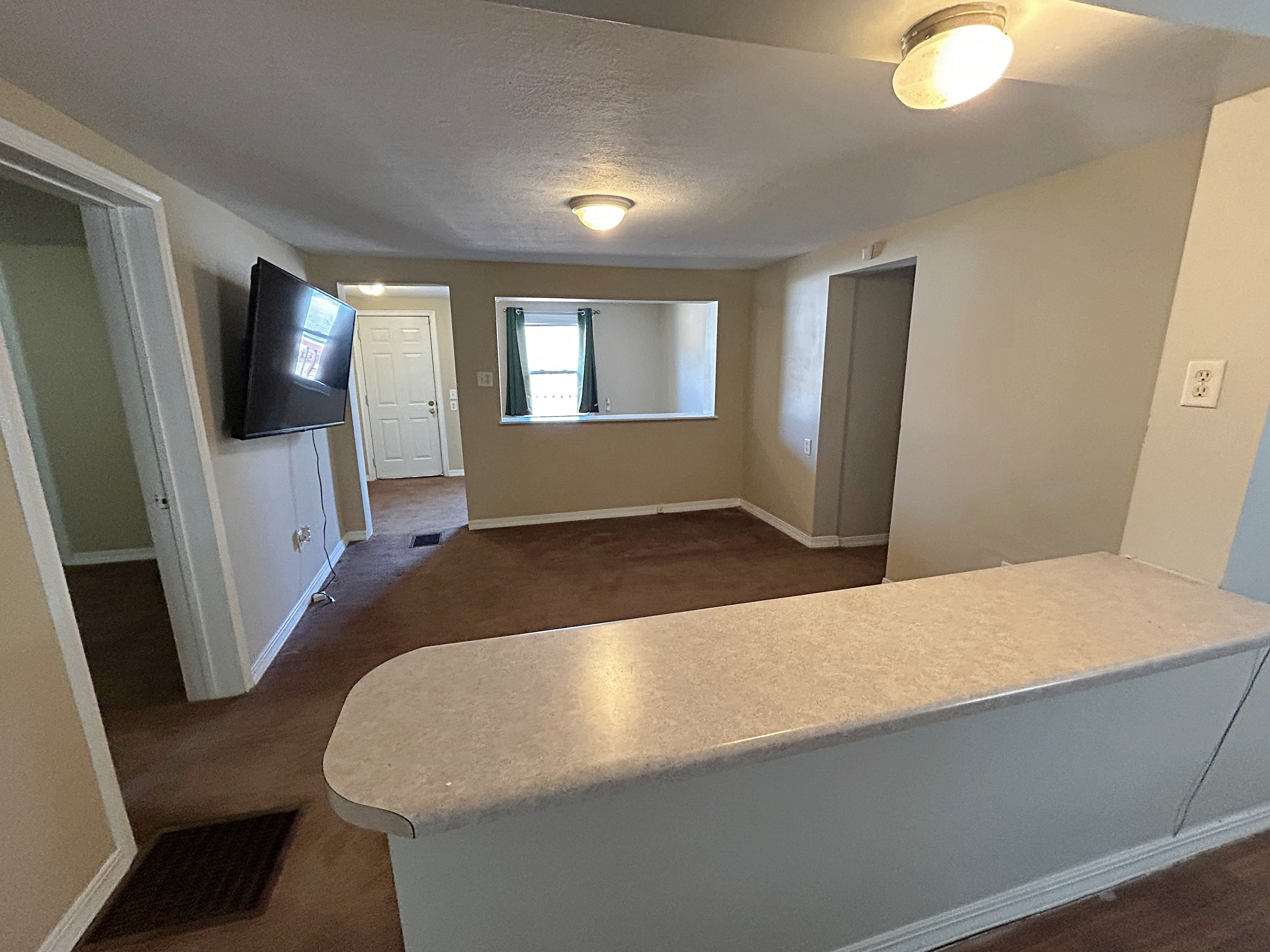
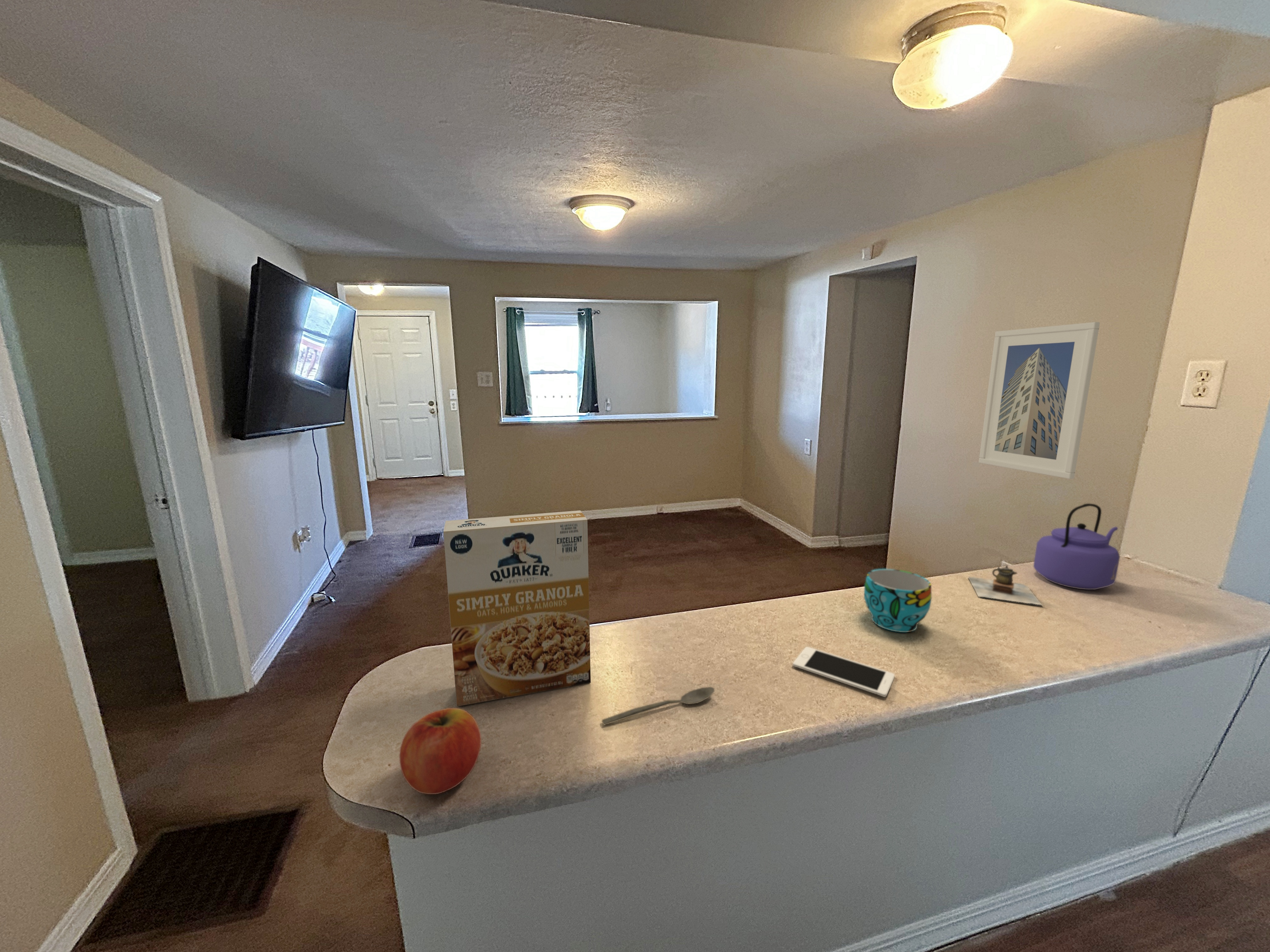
+ kettle [1033,503,1120,590]
+ cereal box [443,510,591,707]
+ cell phone [792,646,895,697]
+ fruit [399,708,482,795]
+ cup [864,569,932,632]
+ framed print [978,322,1100,479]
+ teapot [968,565,1043,605]
+ spoon [602,687,715,725]
